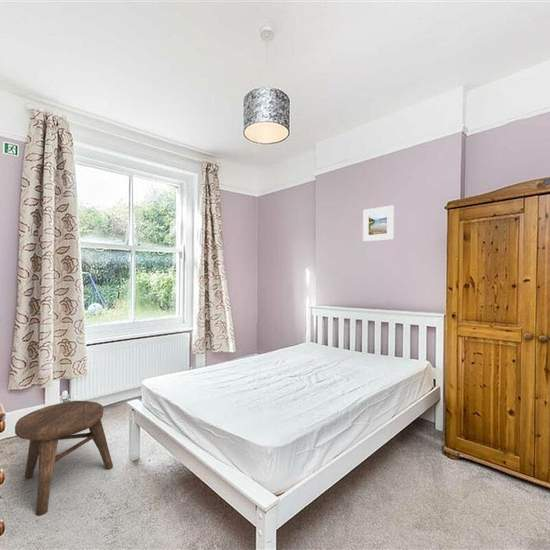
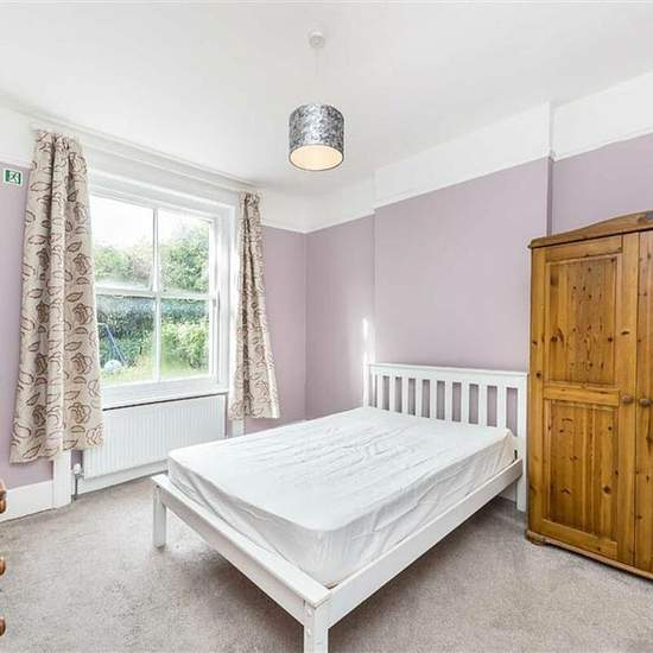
- stool [14,400,114,517]
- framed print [362,205,395,243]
